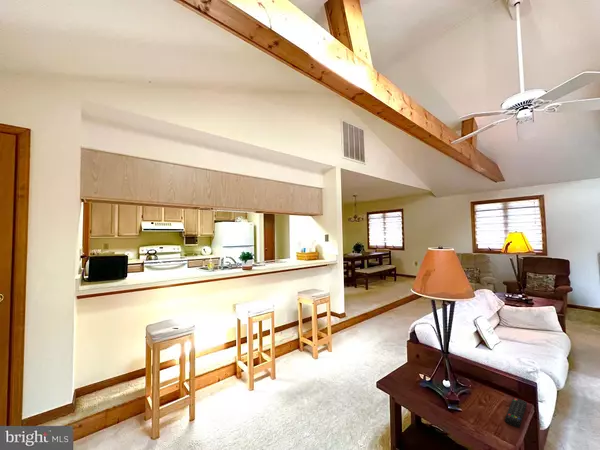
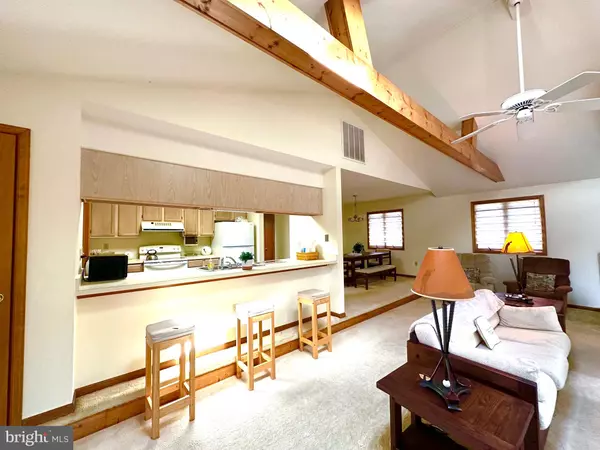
- remote control [504,396,528,429]
